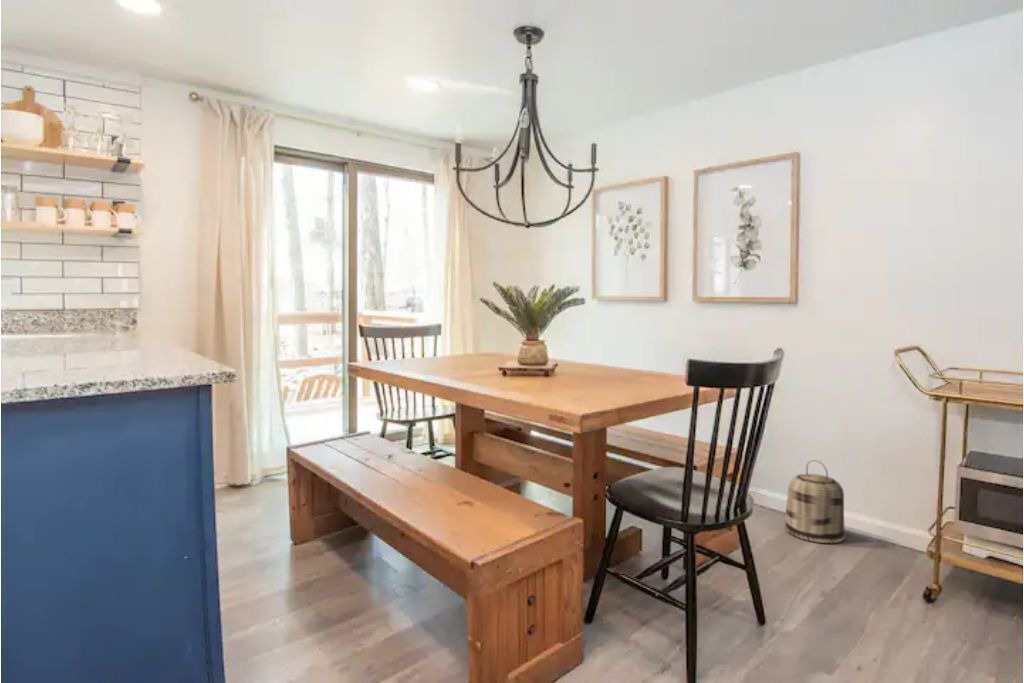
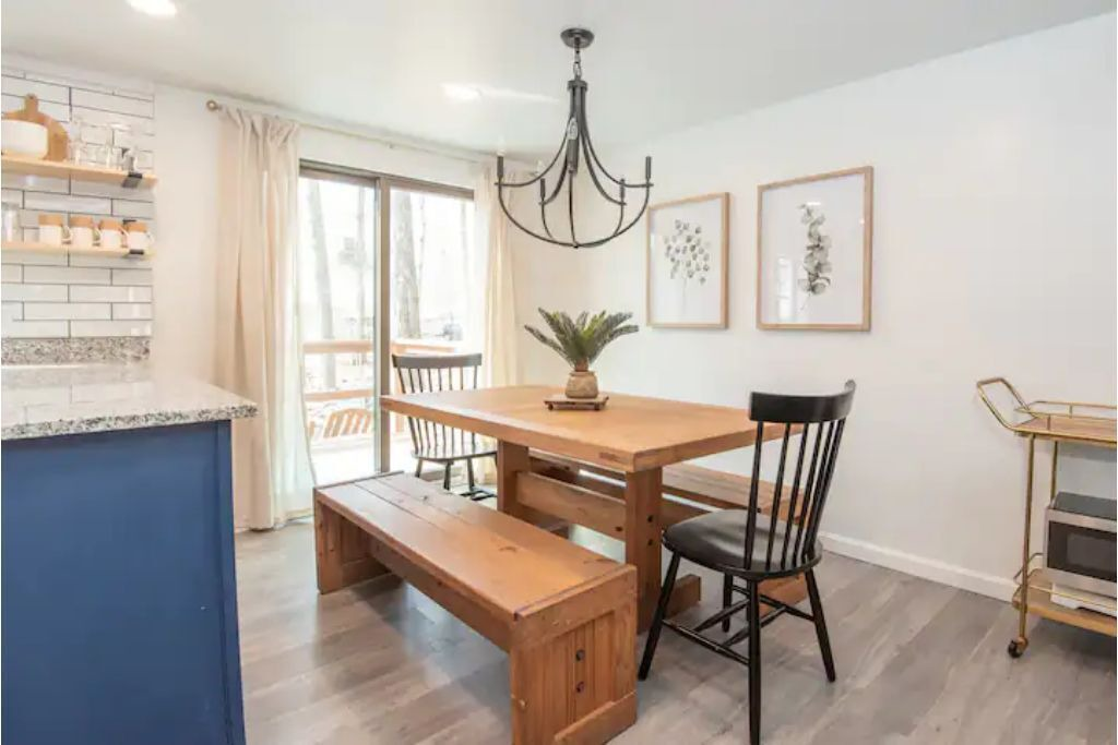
- basket [784,459,846,544]
